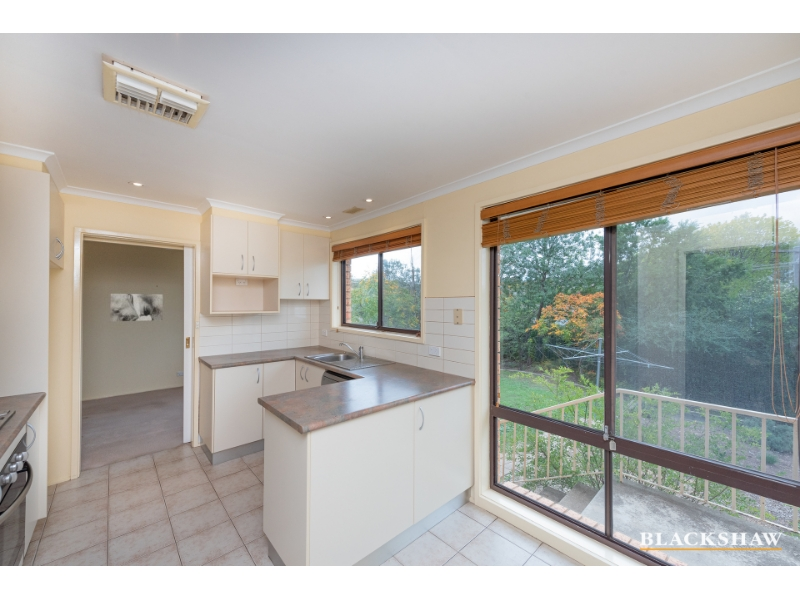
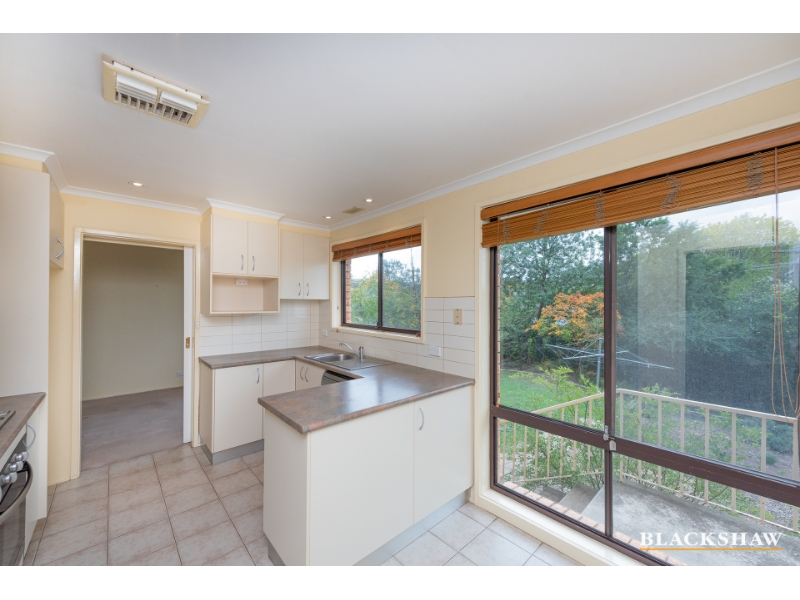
- wall art [109,293,164,322]
